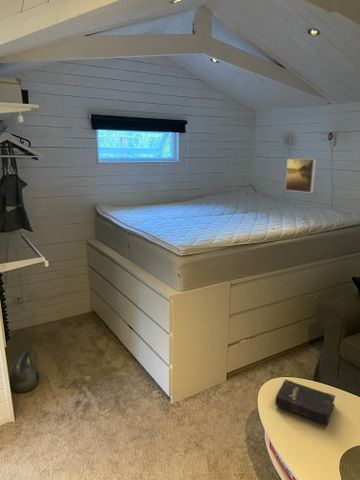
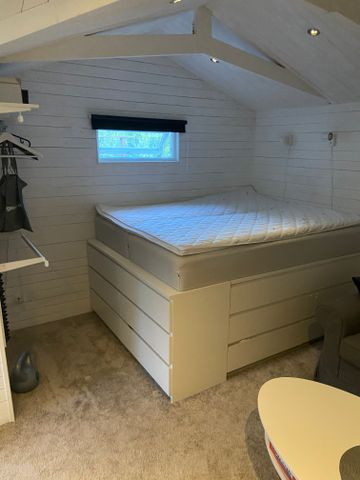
- hardback book [274,378,336,426]
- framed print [284,158,317,194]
